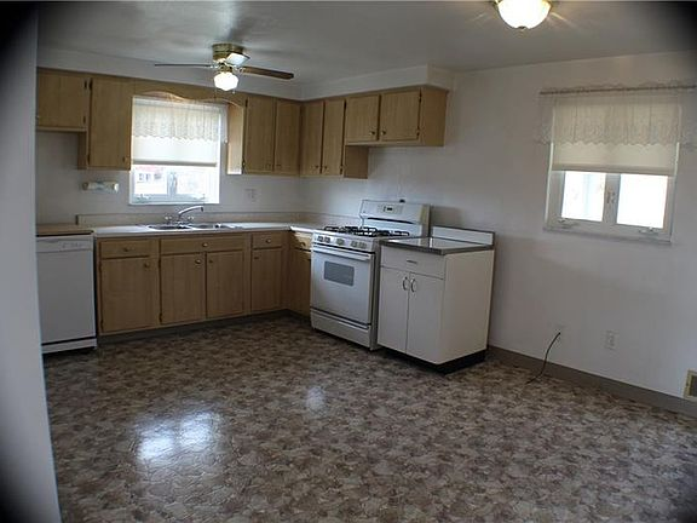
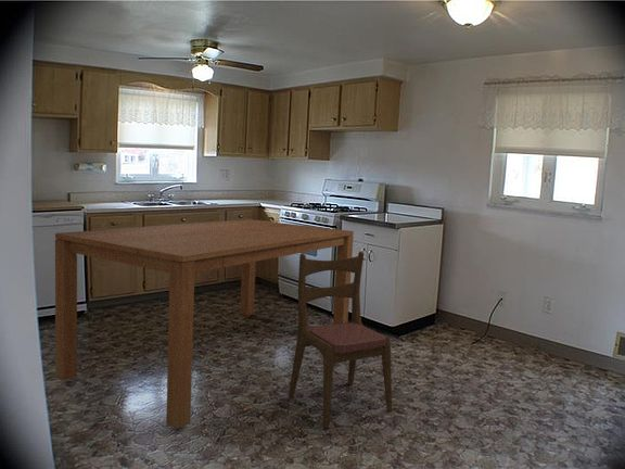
+ dining table [54,218,355,430]
+ dining chair [288,250,393,429]
